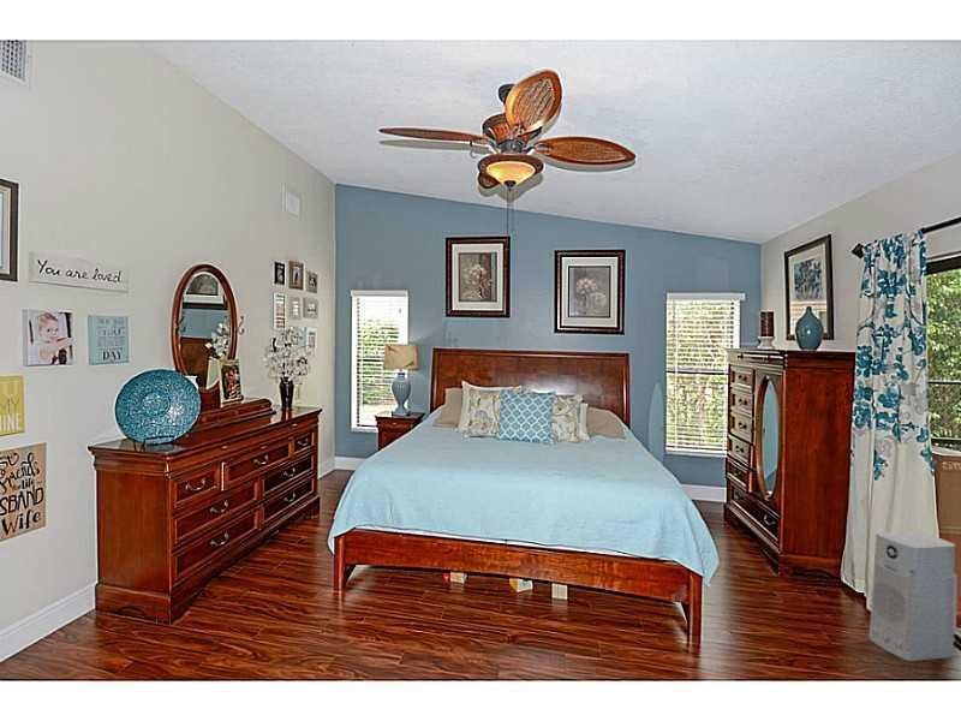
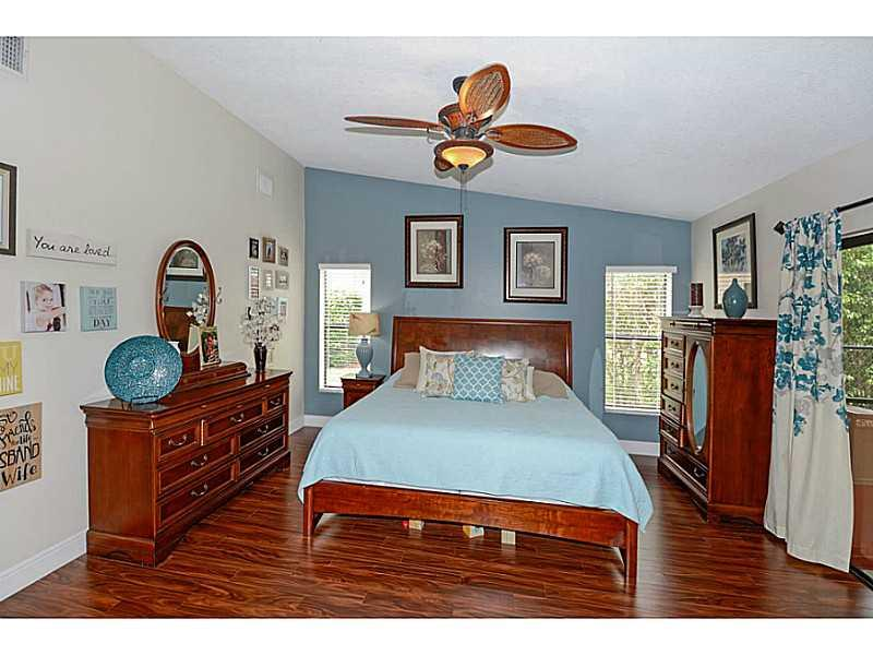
- air purifier [869,530,957,662]
